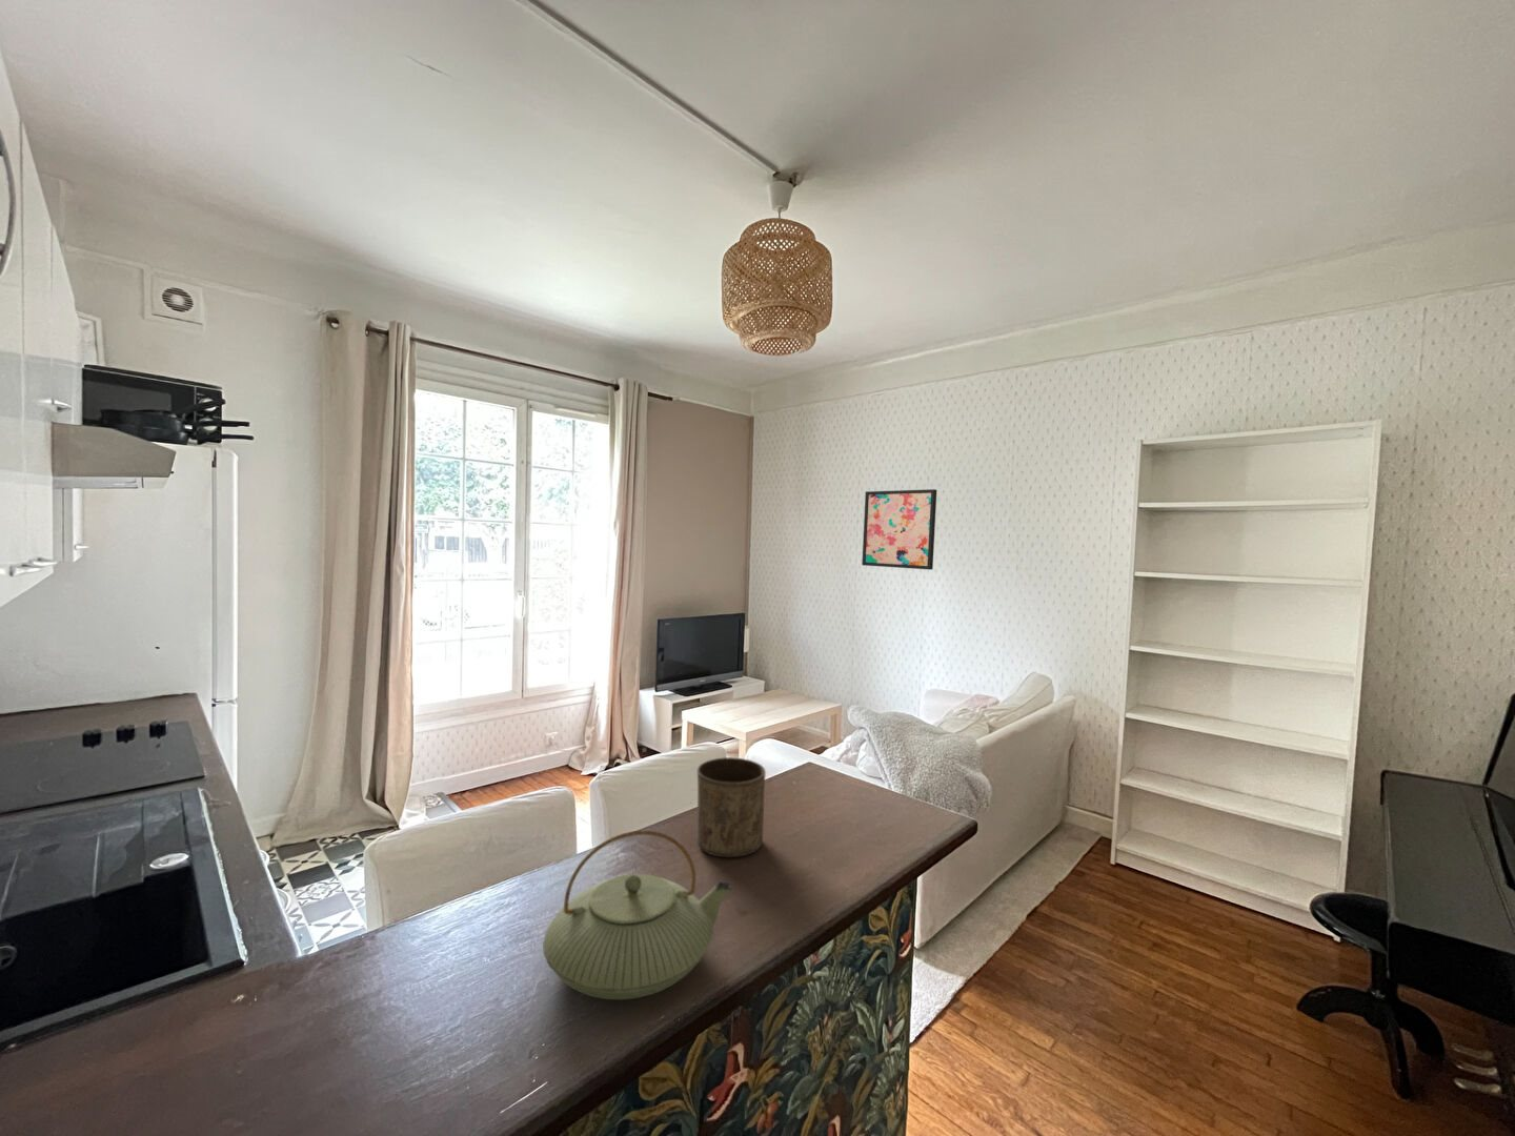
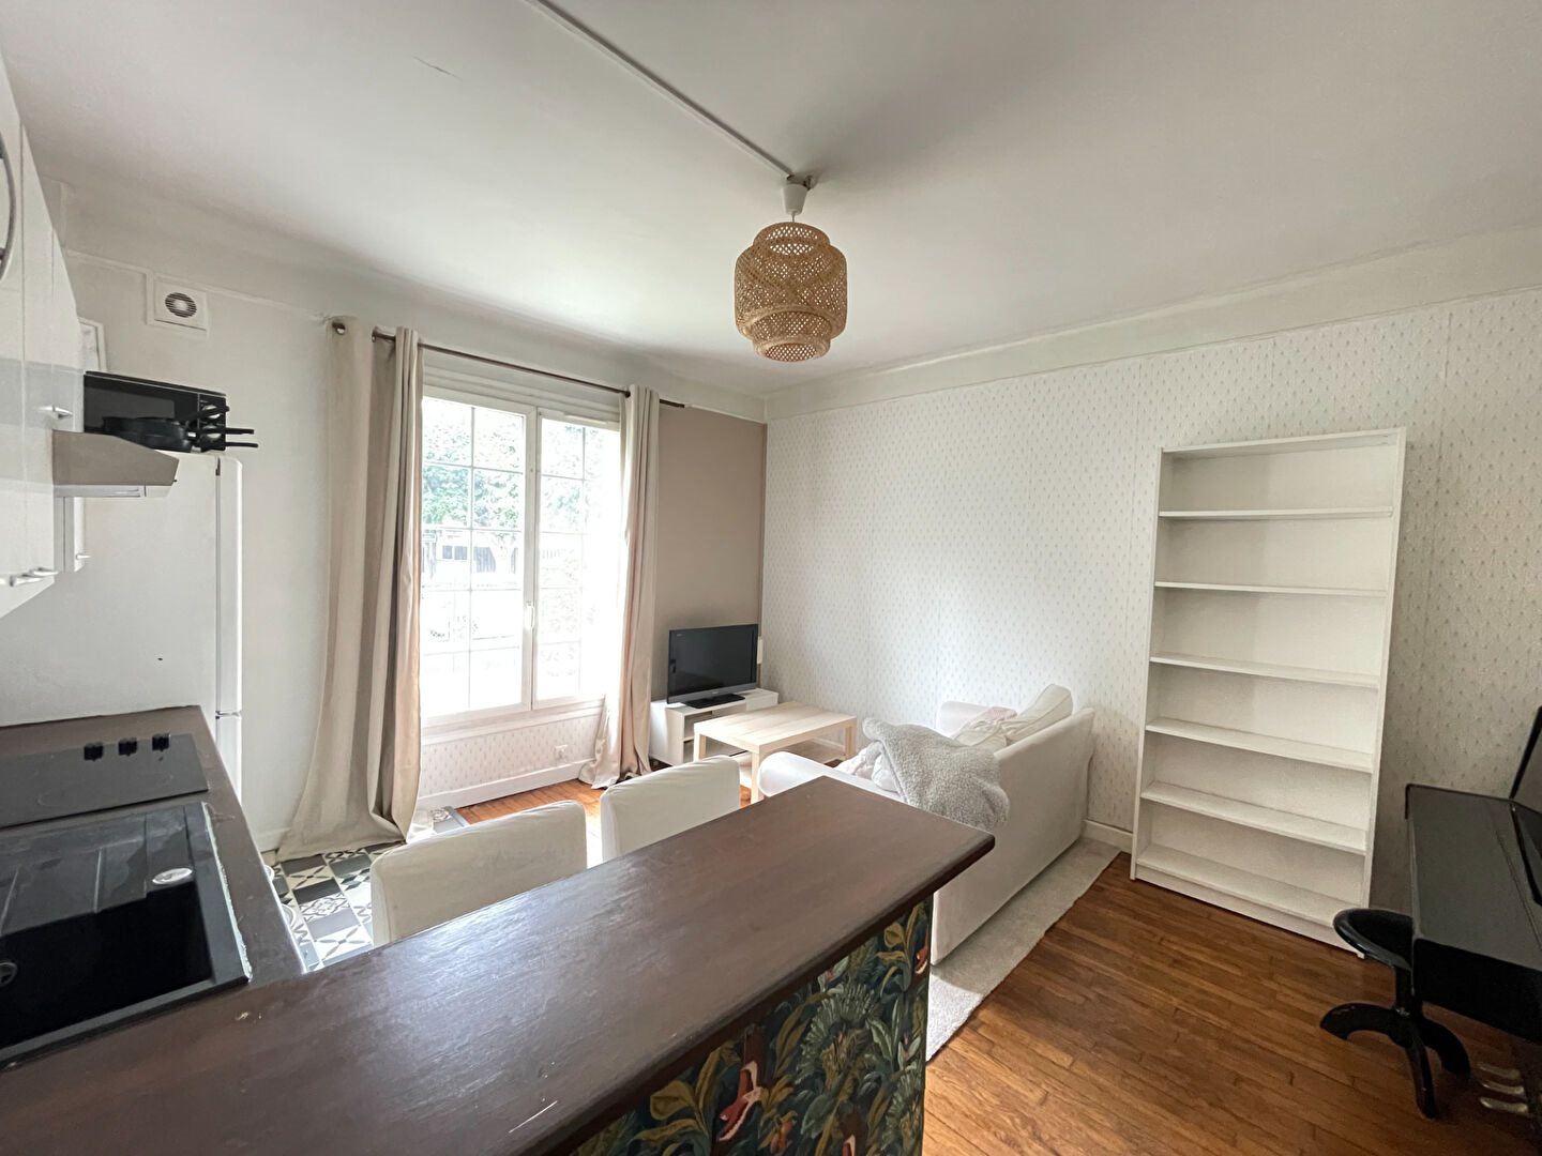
- wall art [860,488,938,572]
- cup [697,757,767,858]
- teapot [542,829,734,1001]
